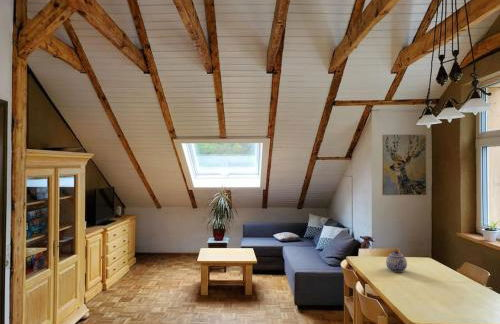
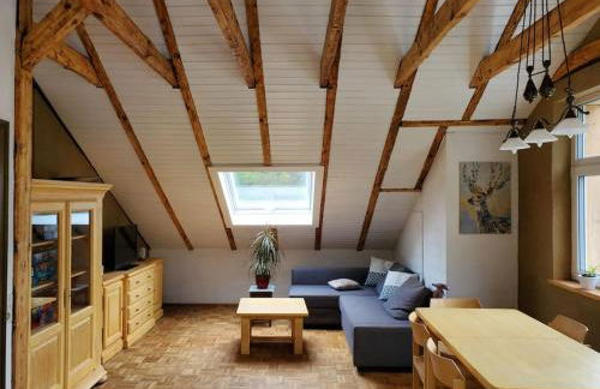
- teapot [385,250,408,273]
